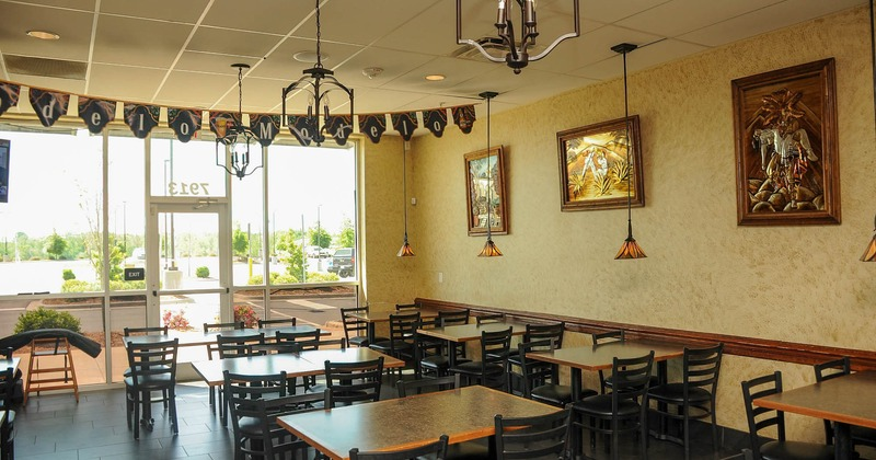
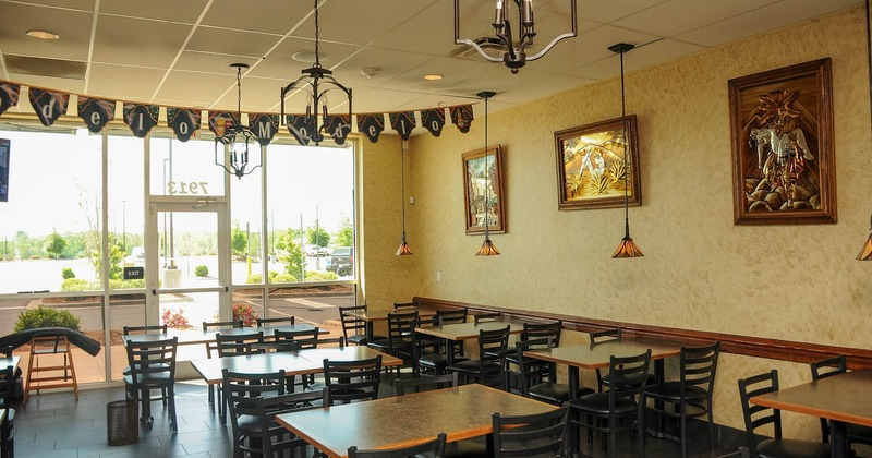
+ trash can [106,399,138,447]
